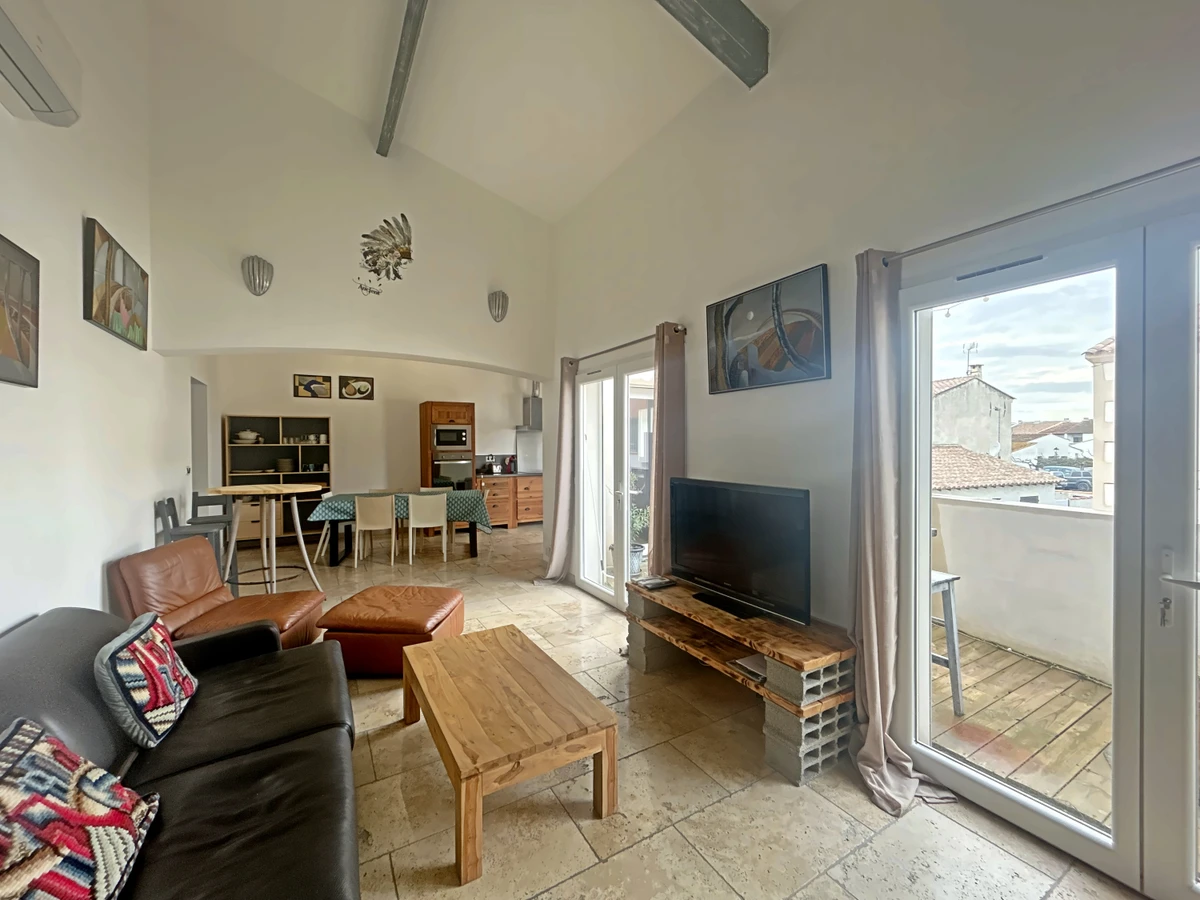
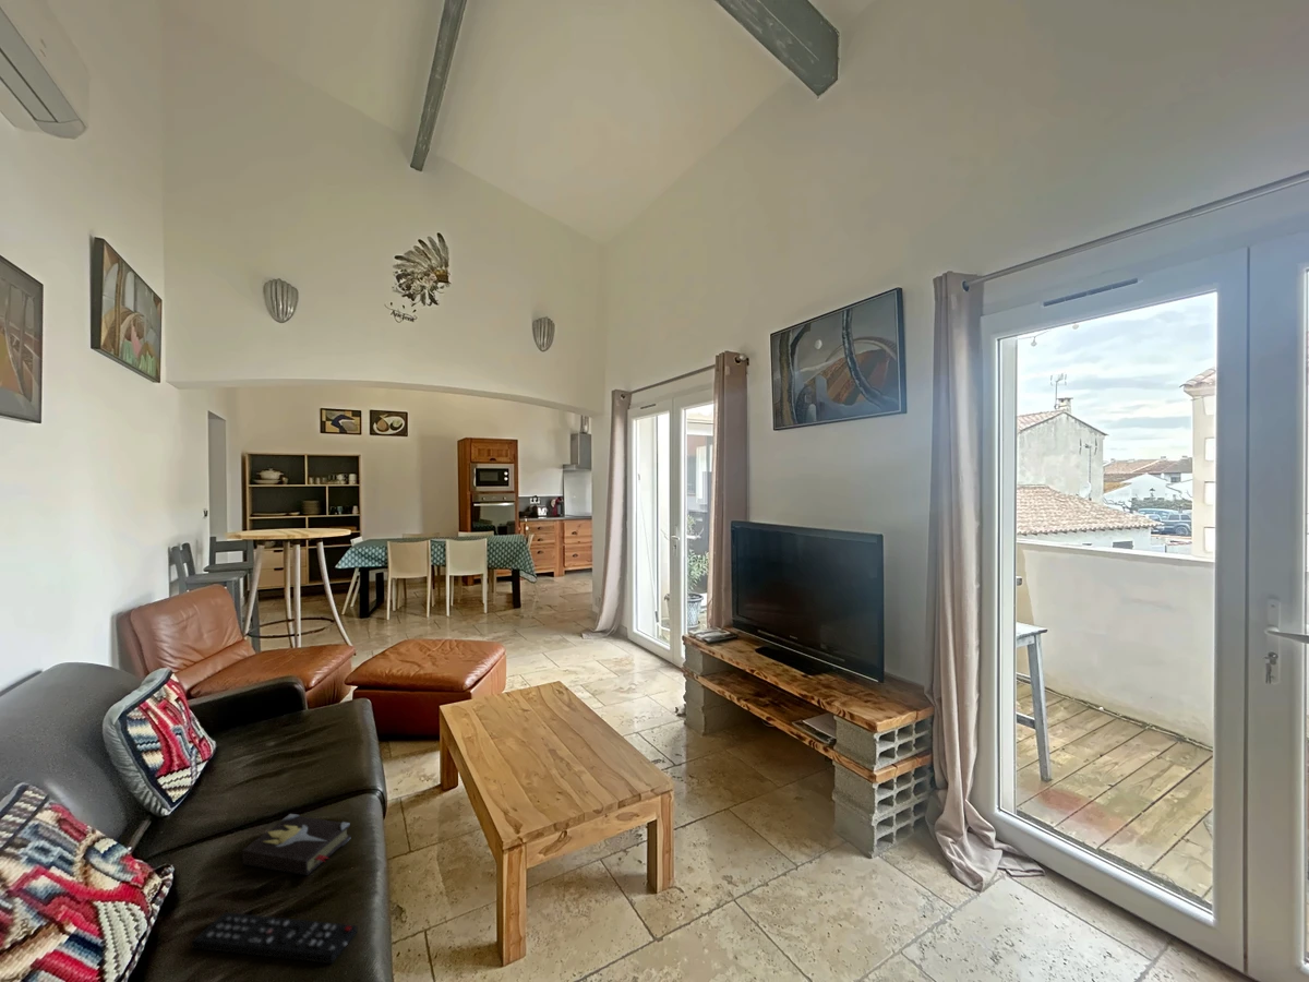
+ hardback book [241,813,351,876]
+ remote control [191,911,358,965]
